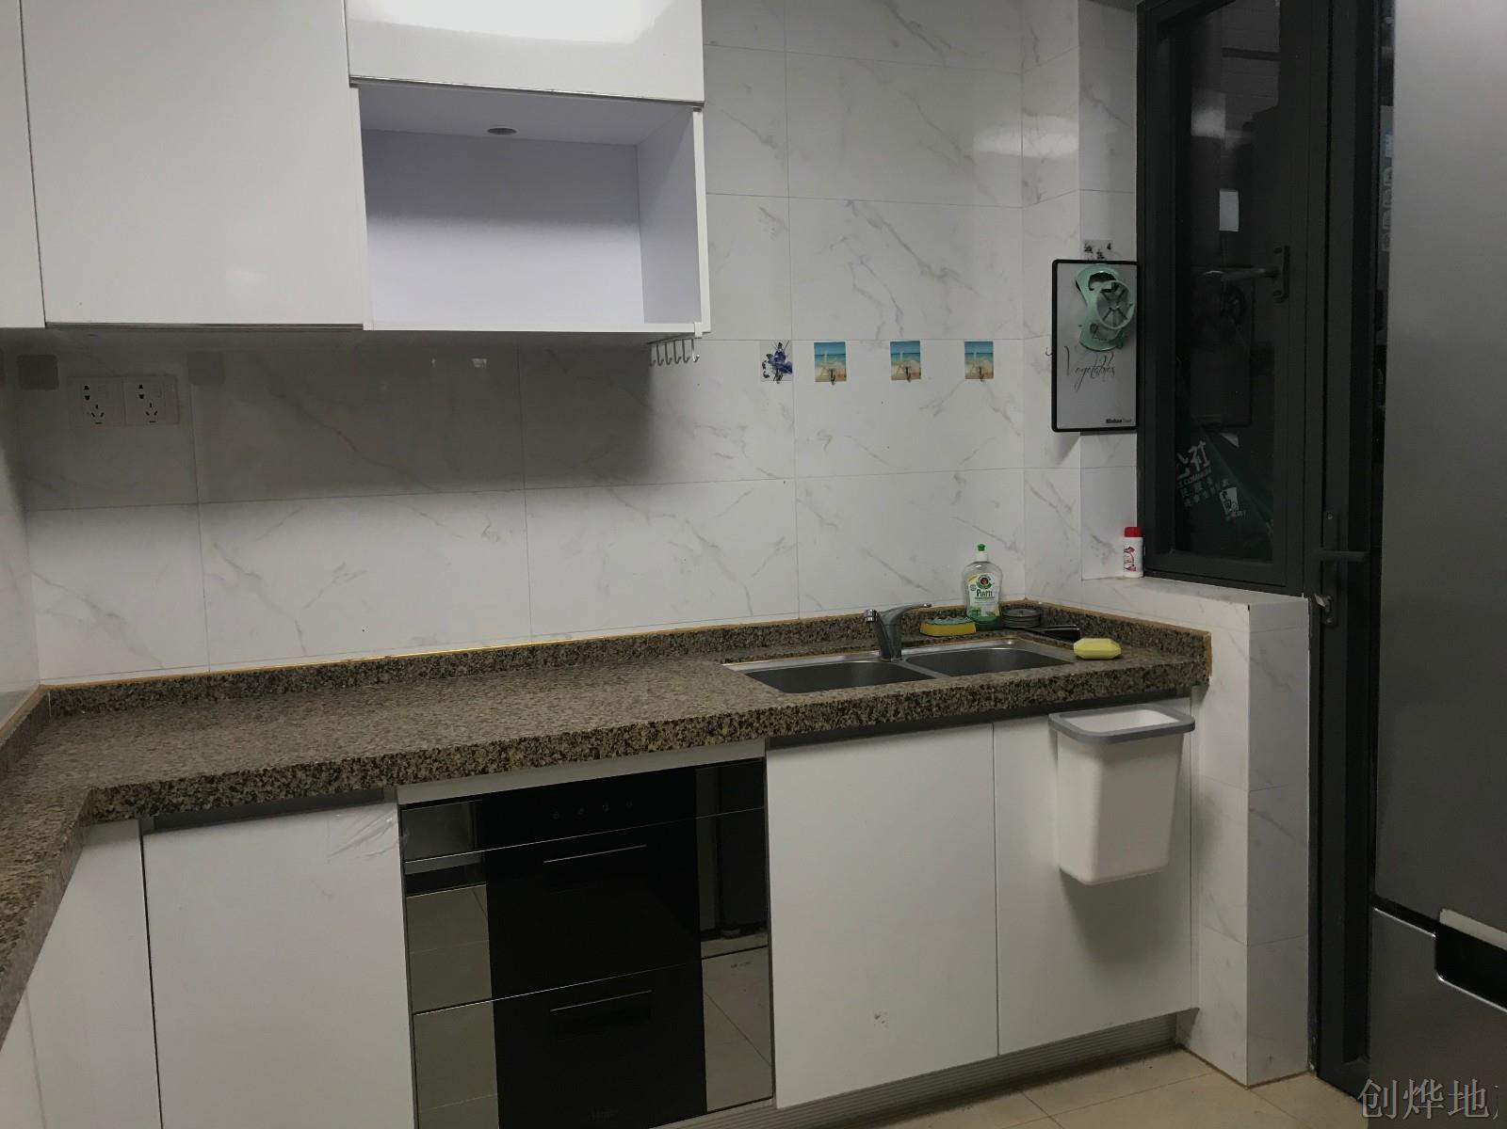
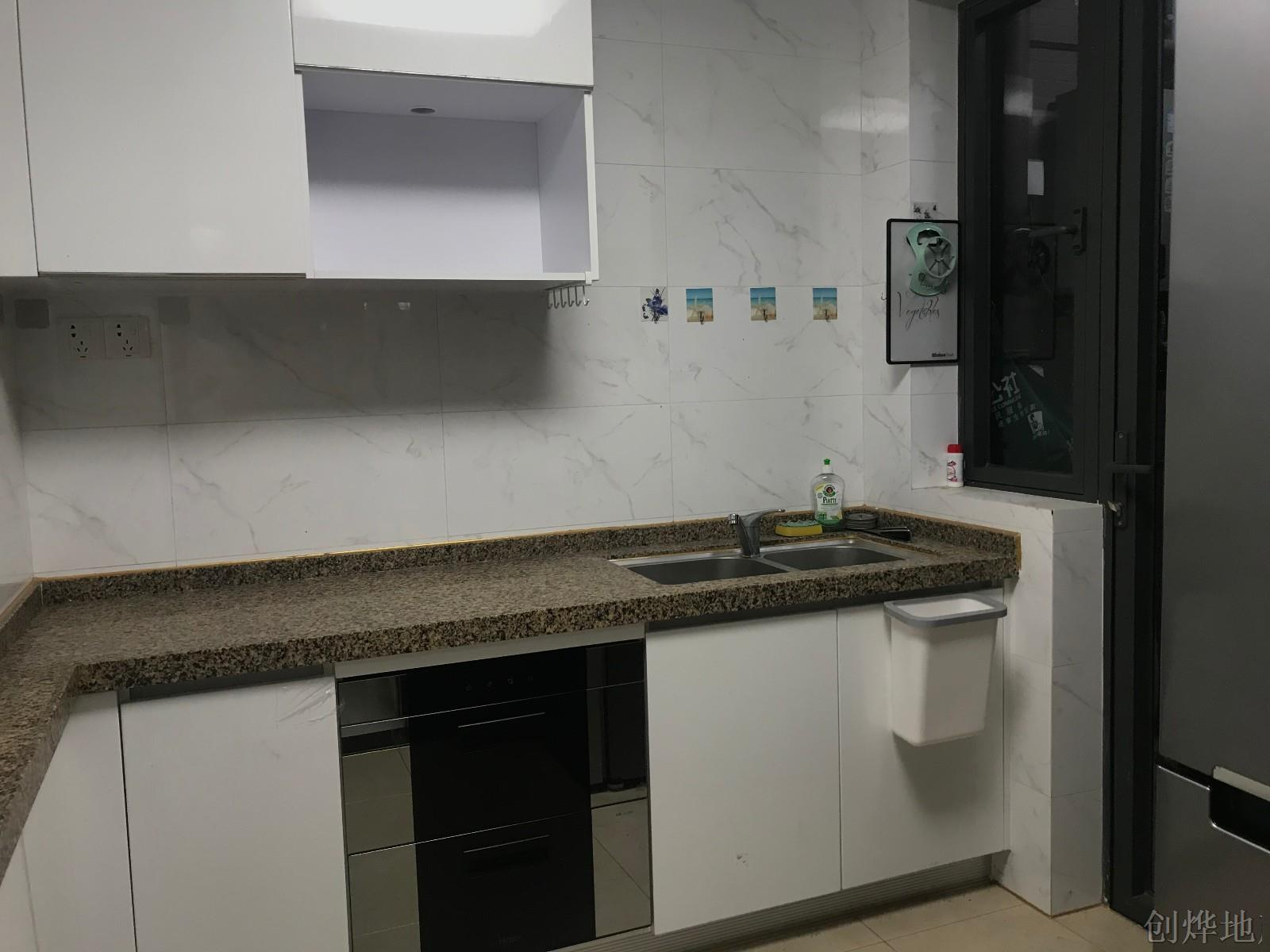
- soap bar [1073,638,1121,659]
